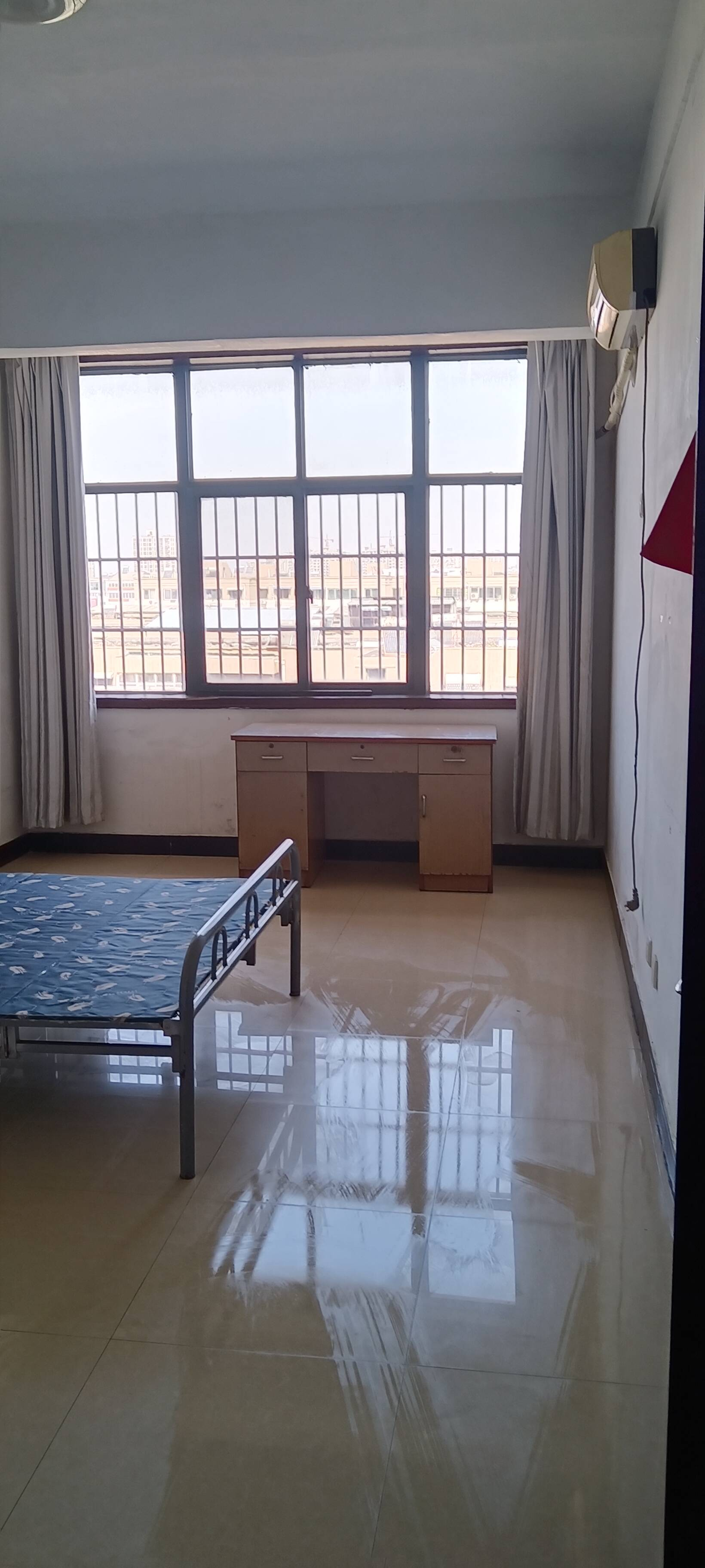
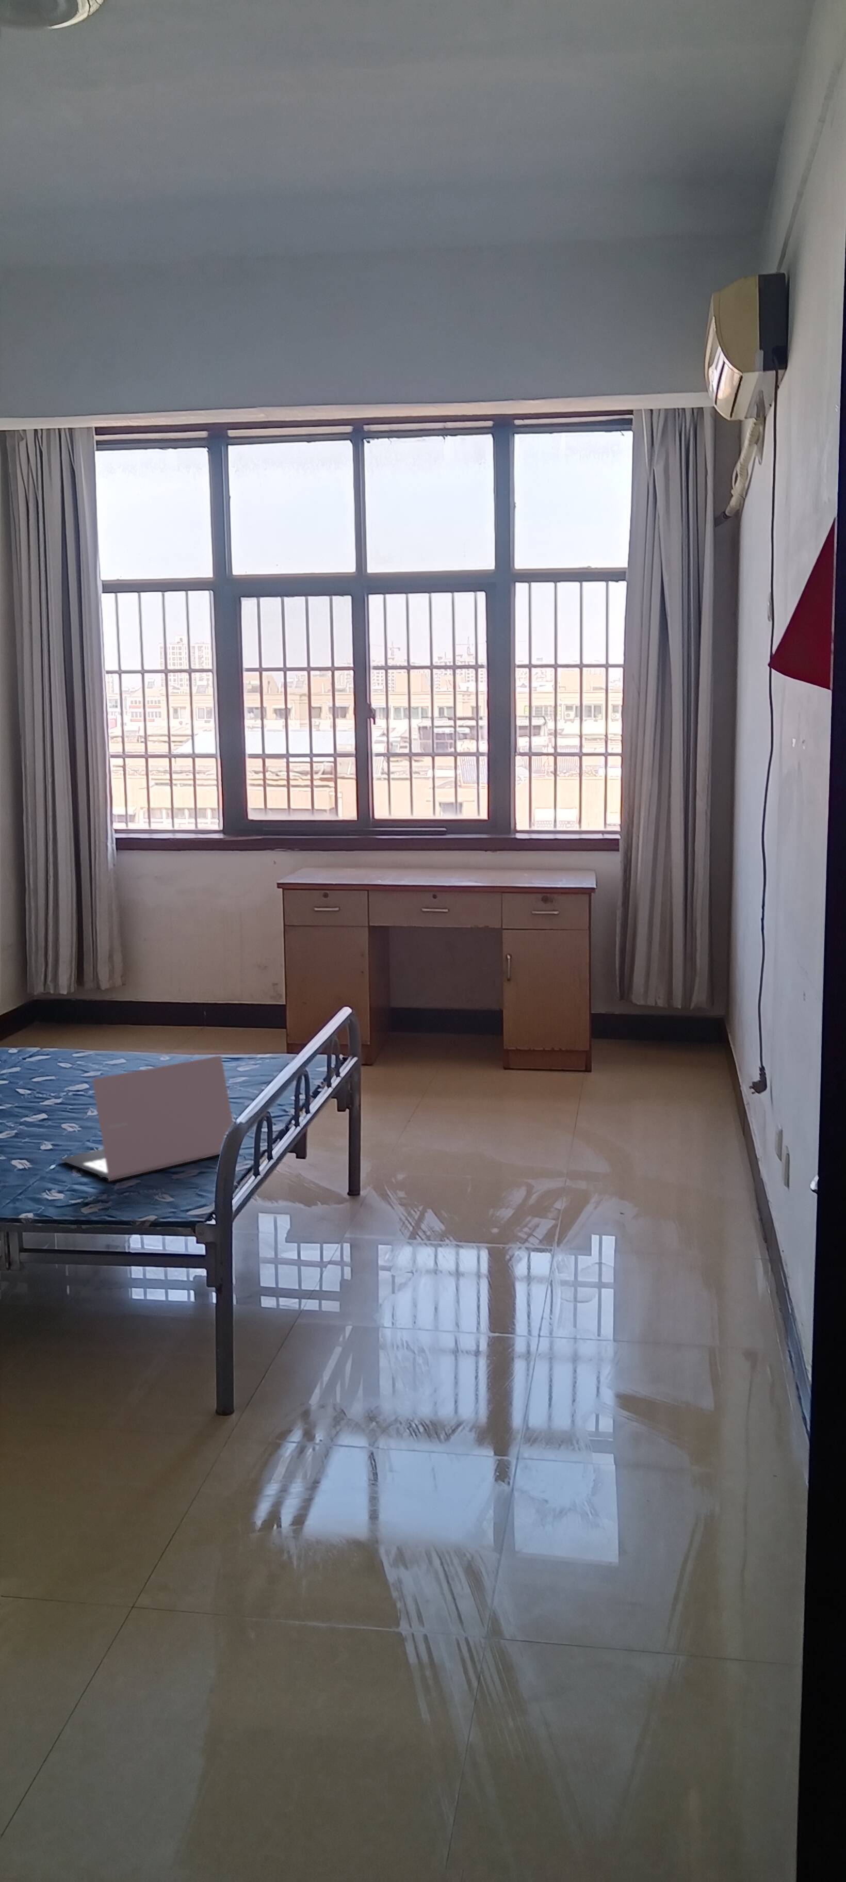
+ laptop [59,1055,234,1182]
